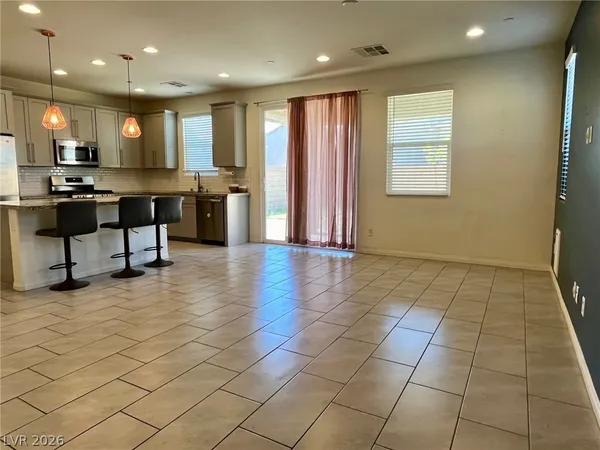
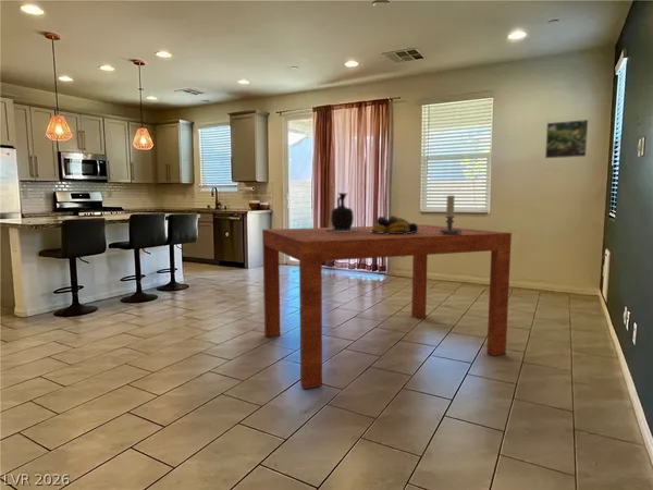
+ vase [326,192,358,232]
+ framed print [544,119,589,160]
+ fruit bowl [370,215,418,234]
+ dining table [261,223,513,390]
+ candle holder [439,195,461,234]
